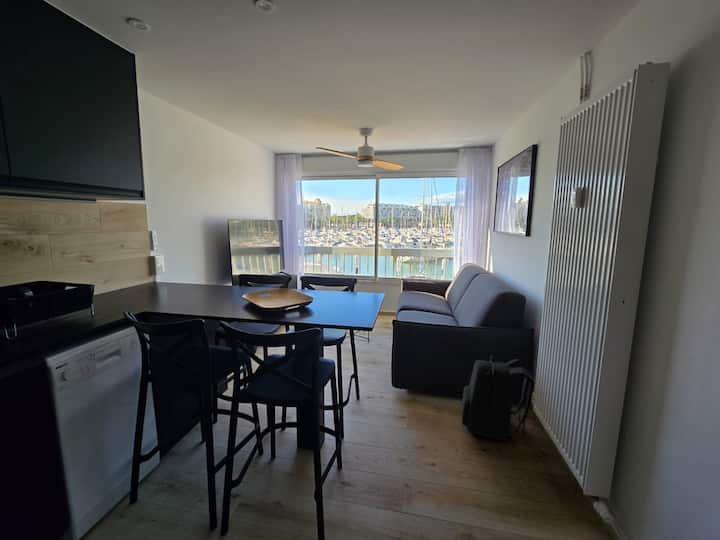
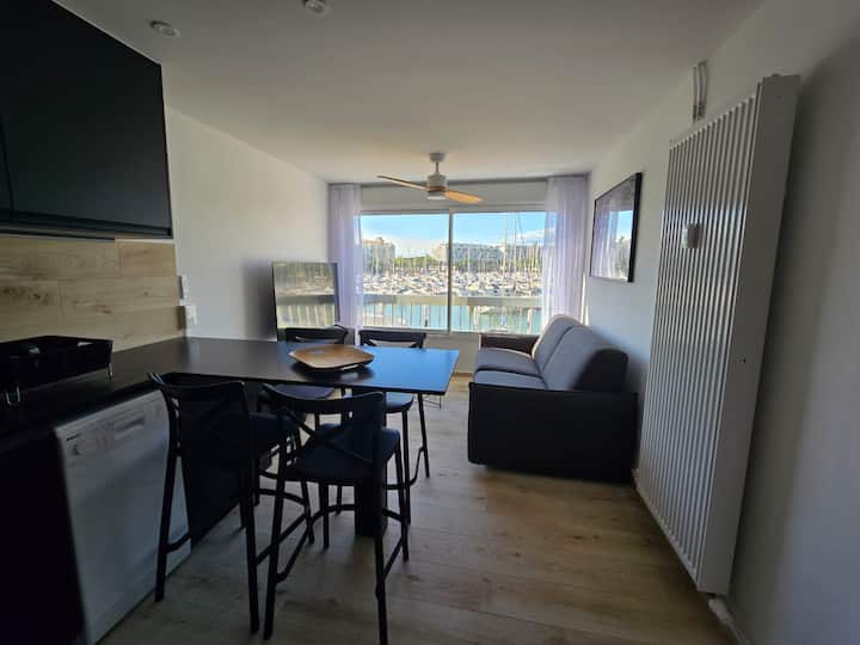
- backpack [461,354,535,442]
